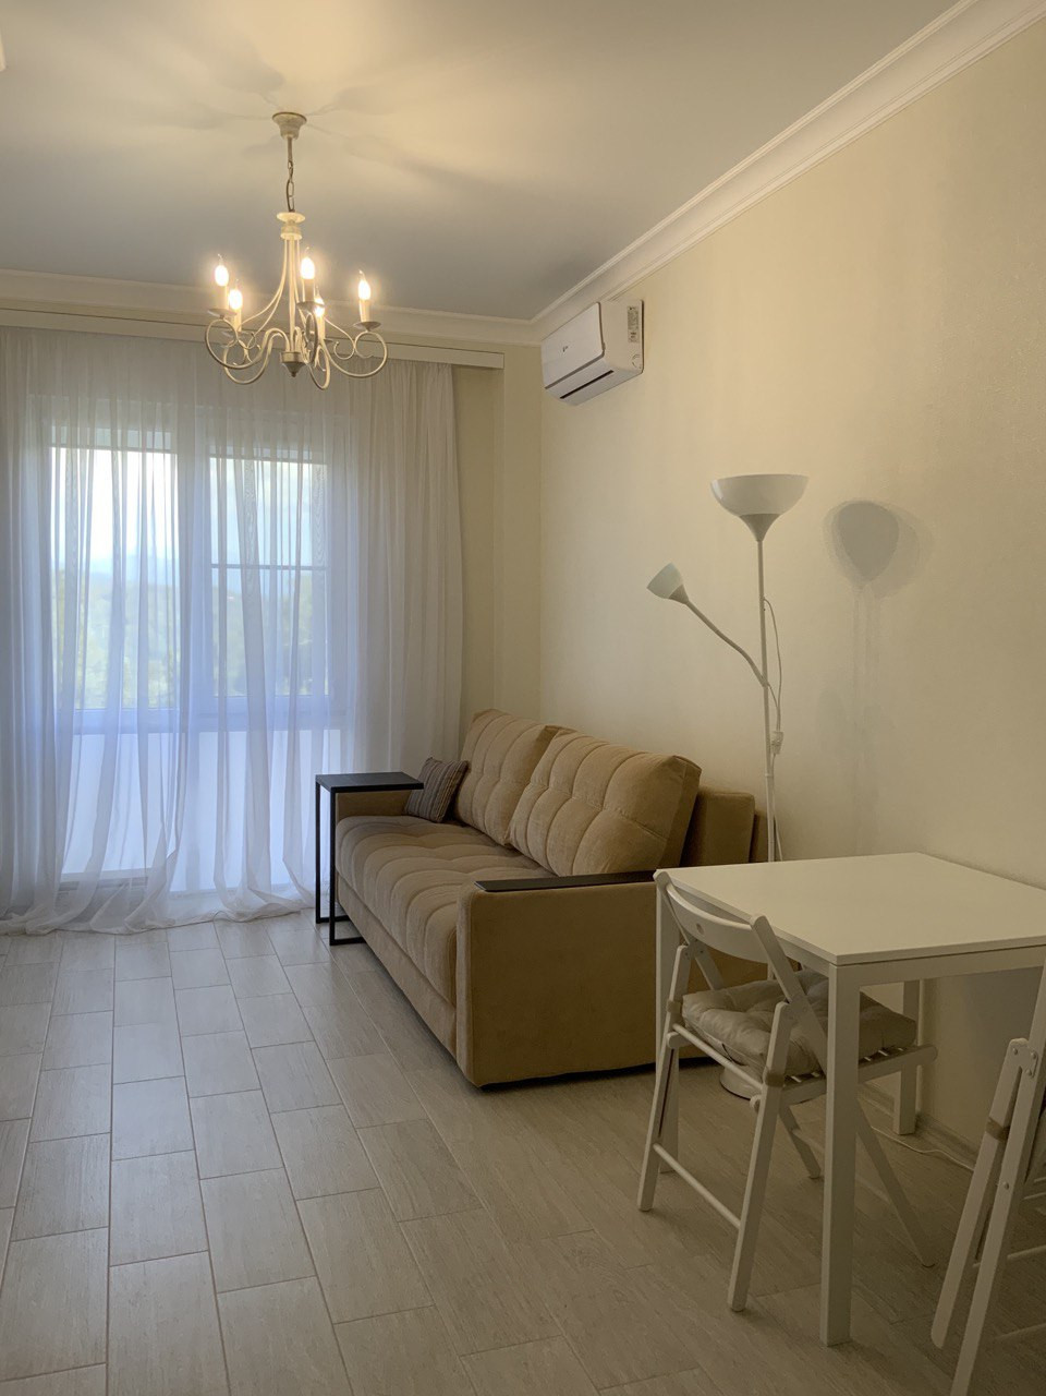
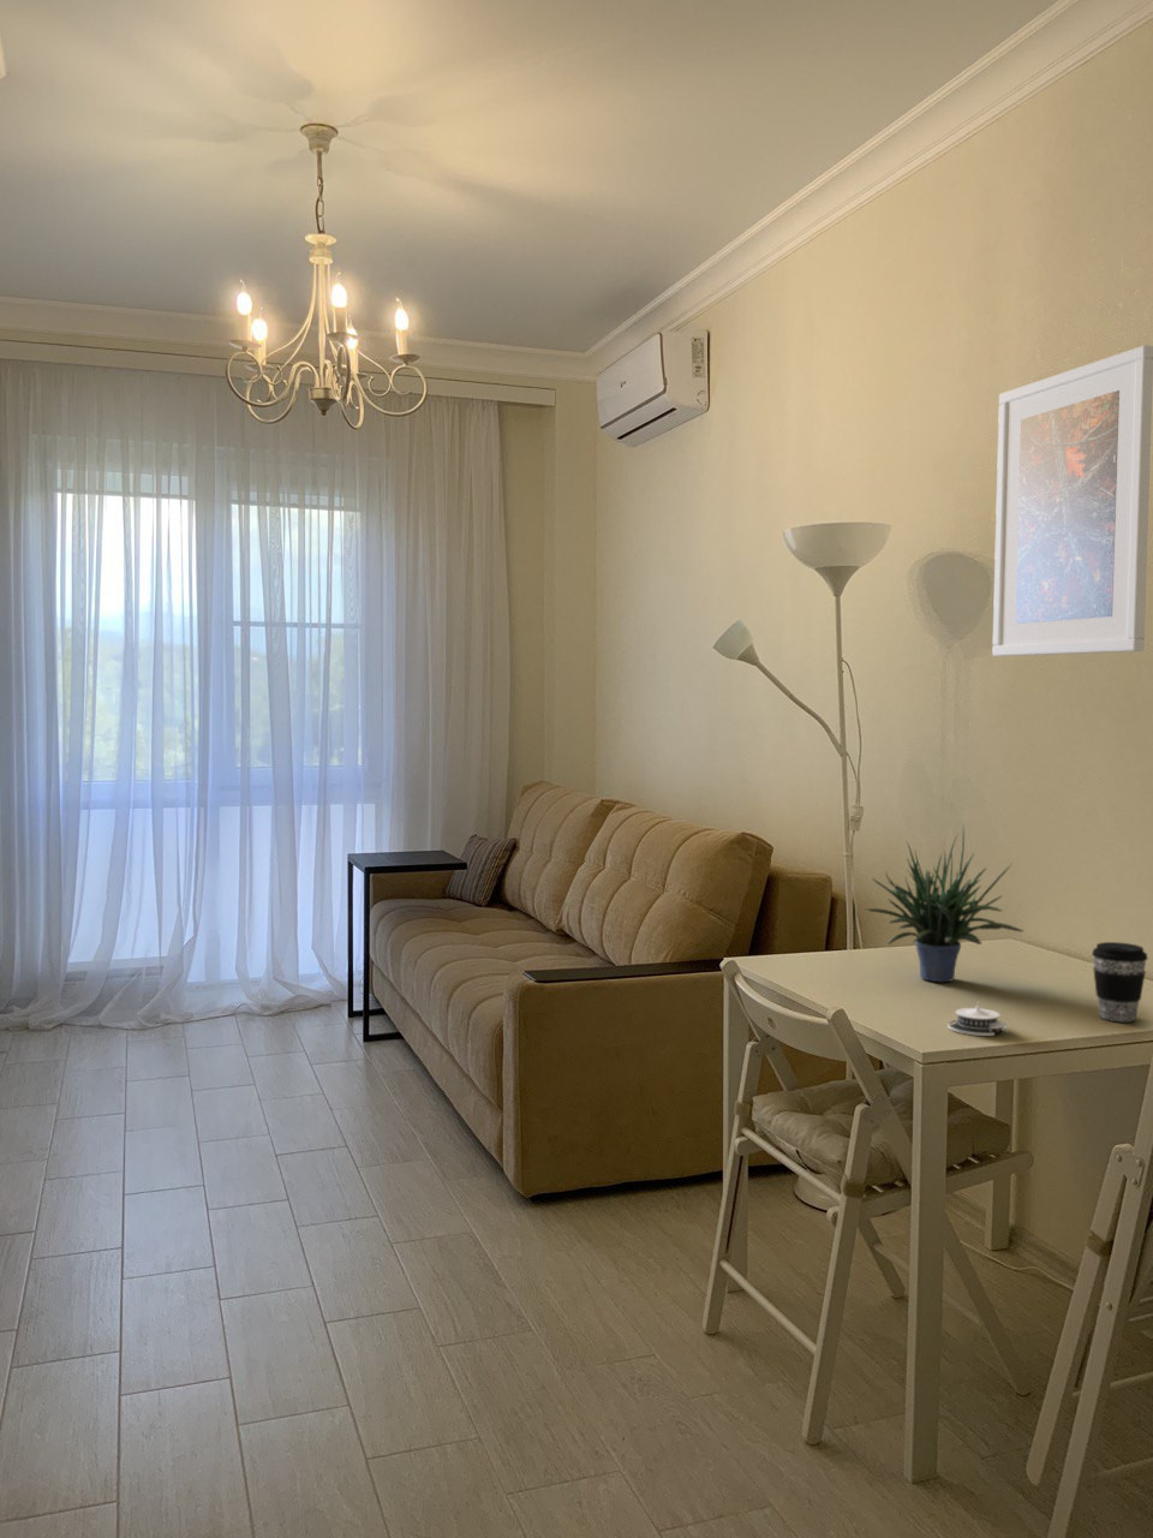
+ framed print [992,344,1153,658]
+ architectural model [946,1004,1009,1037]
+ coffee cup [1090,941,1149,1022]
+ potted plant [864,825,1025,983]
